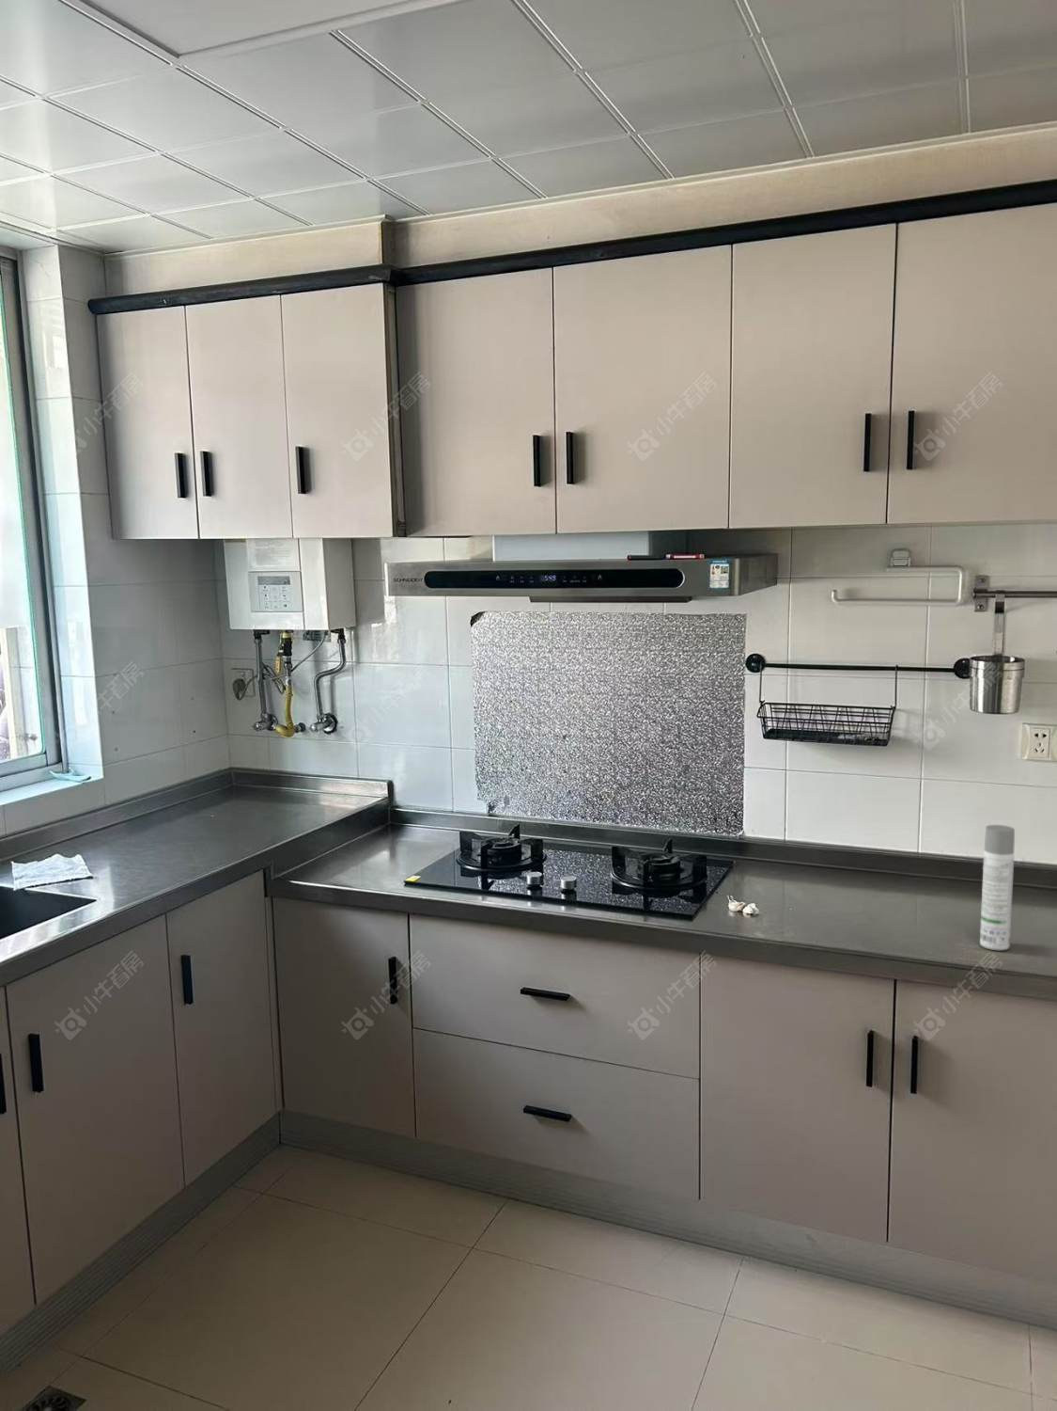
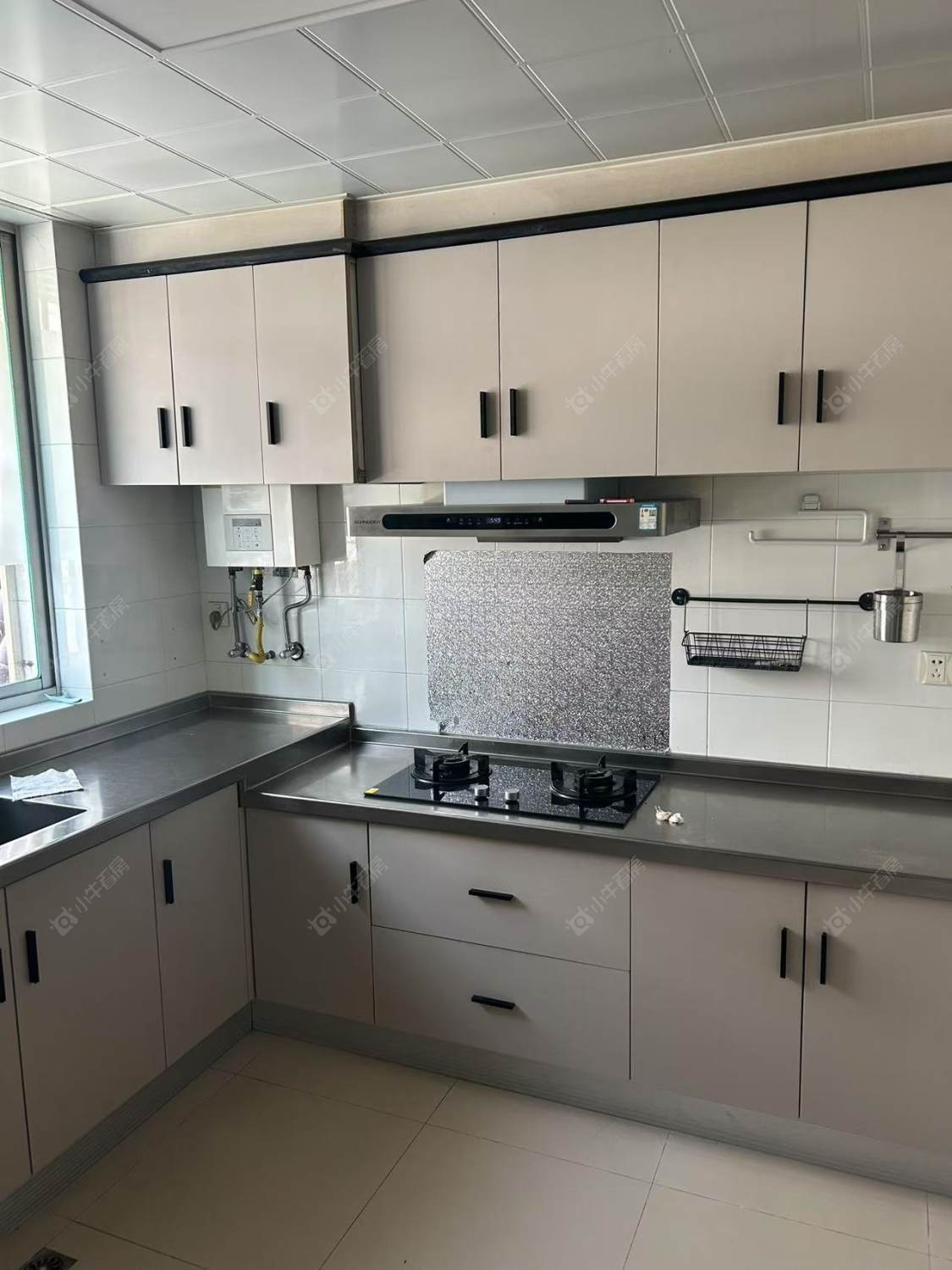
- spray bottle [979,824,1016,952]
